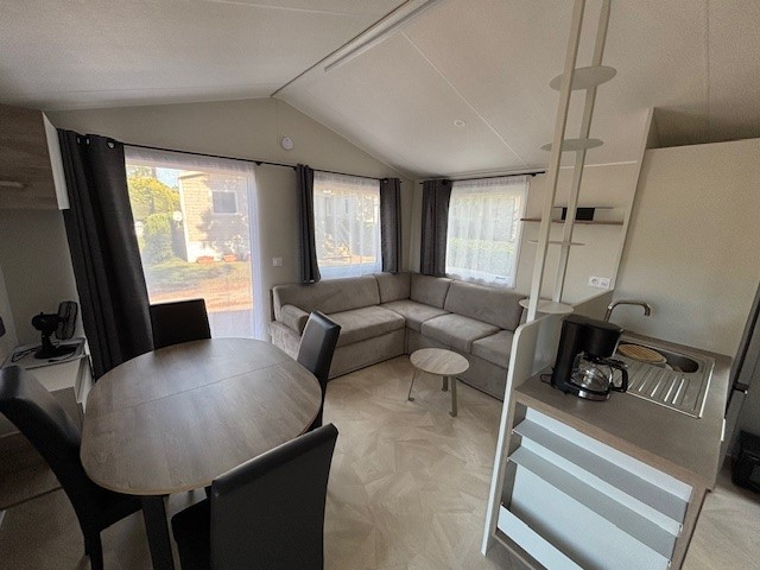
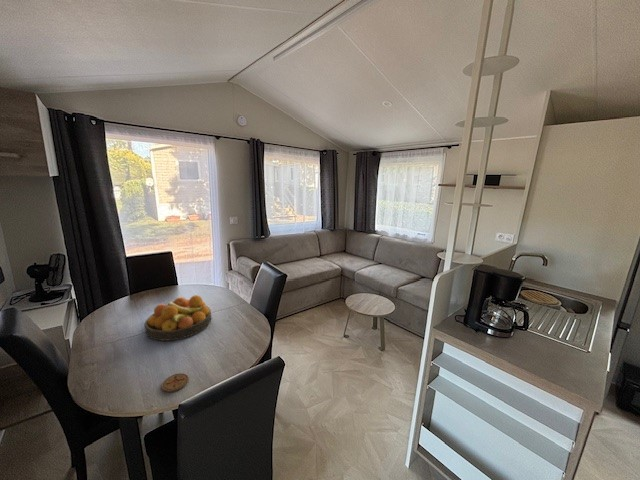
+ fruit bowl [144,294,212,342]
+ coaster [161,372,189,393]
